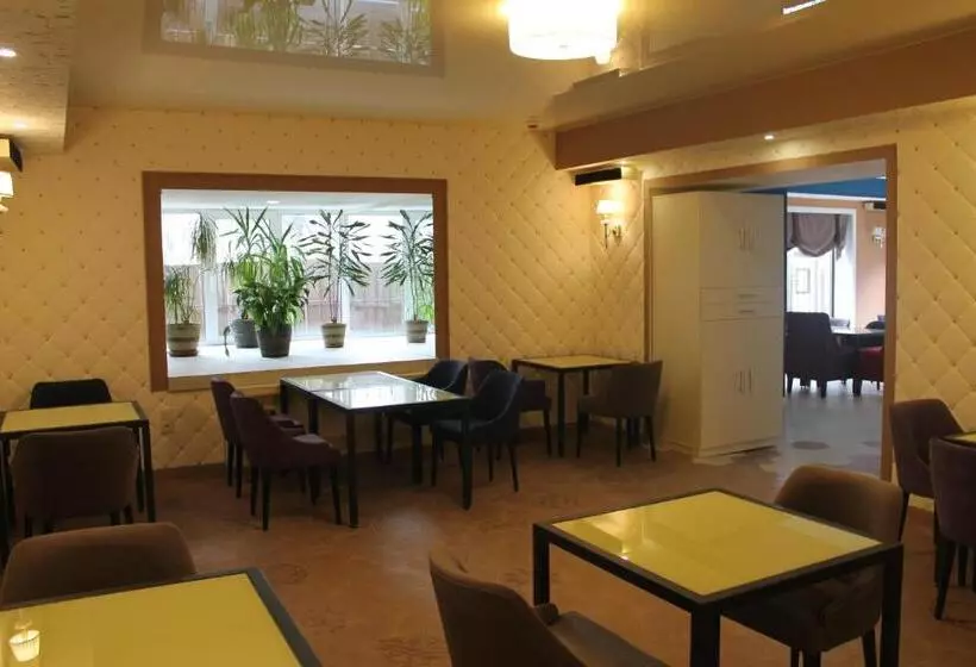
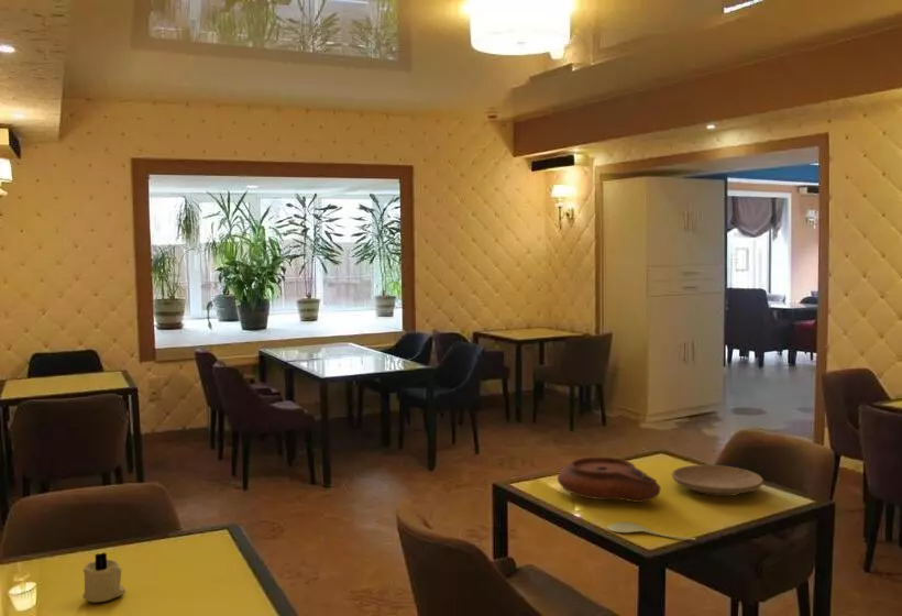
+ plate [671,464,765,497]
+ plate [557,457,661,504]
+ spoon [606,521,696,541]
+ candle [81,551,127,603]
